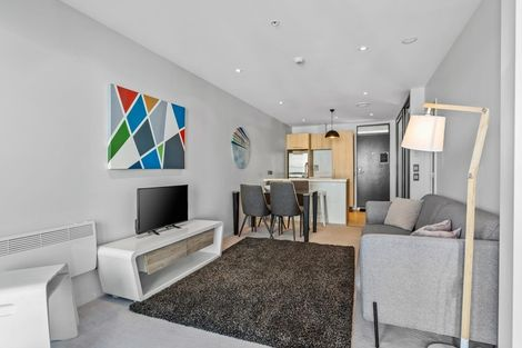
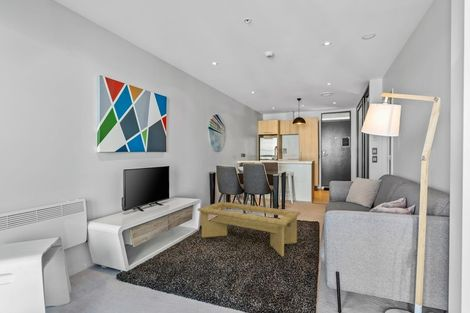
+ coffee table [197,201,301,257]
